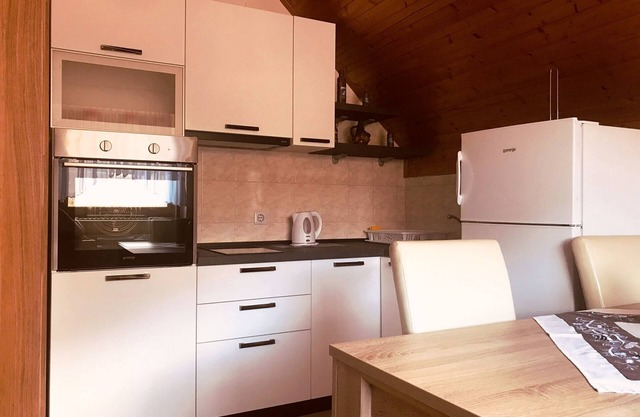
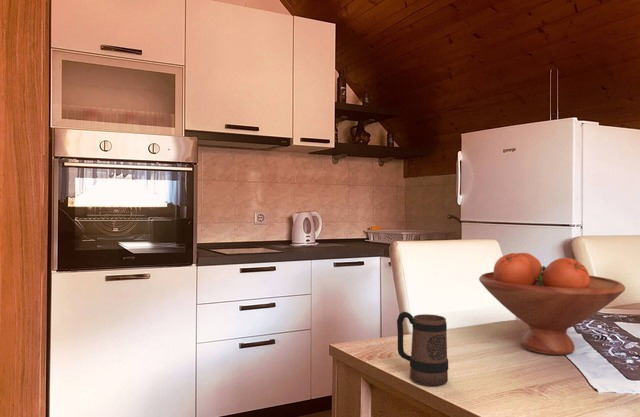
+ fruit bowl [478,252,626,356]
+ mug [396,311,449,387]
